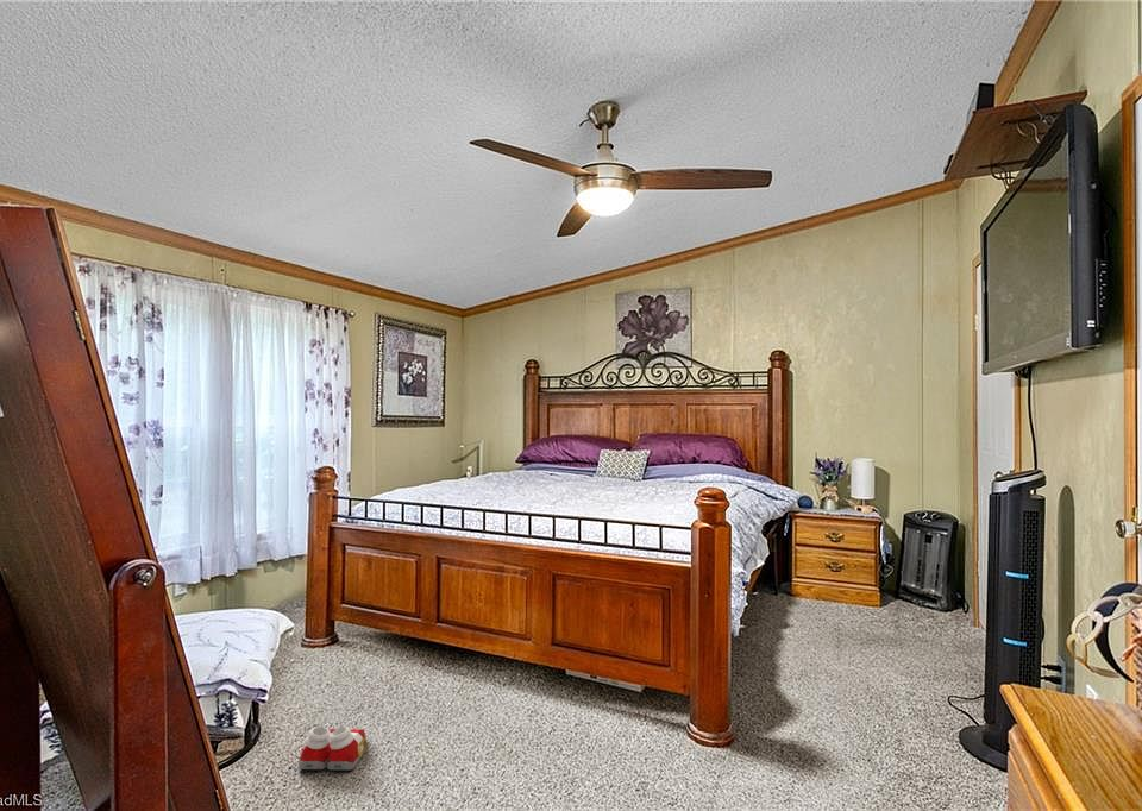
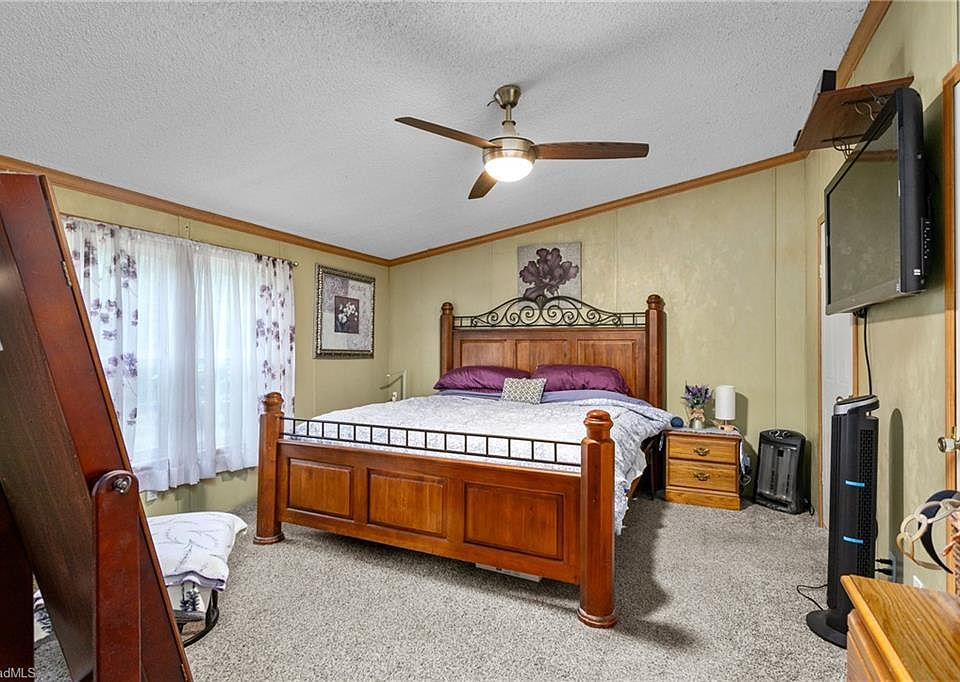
- slippers [297,725,368,772]
